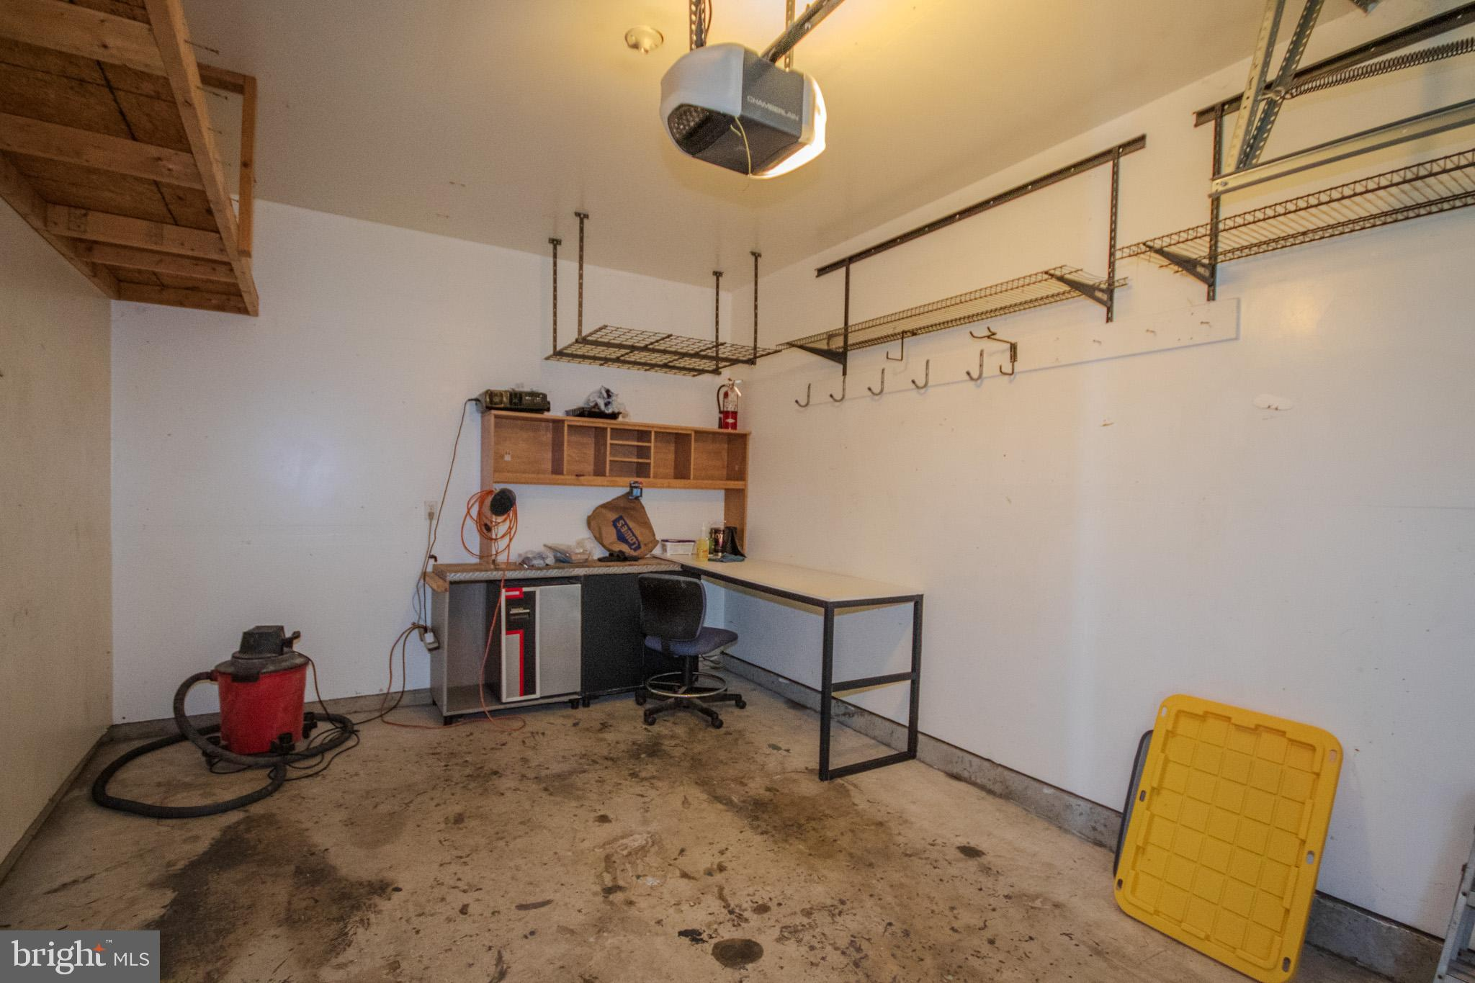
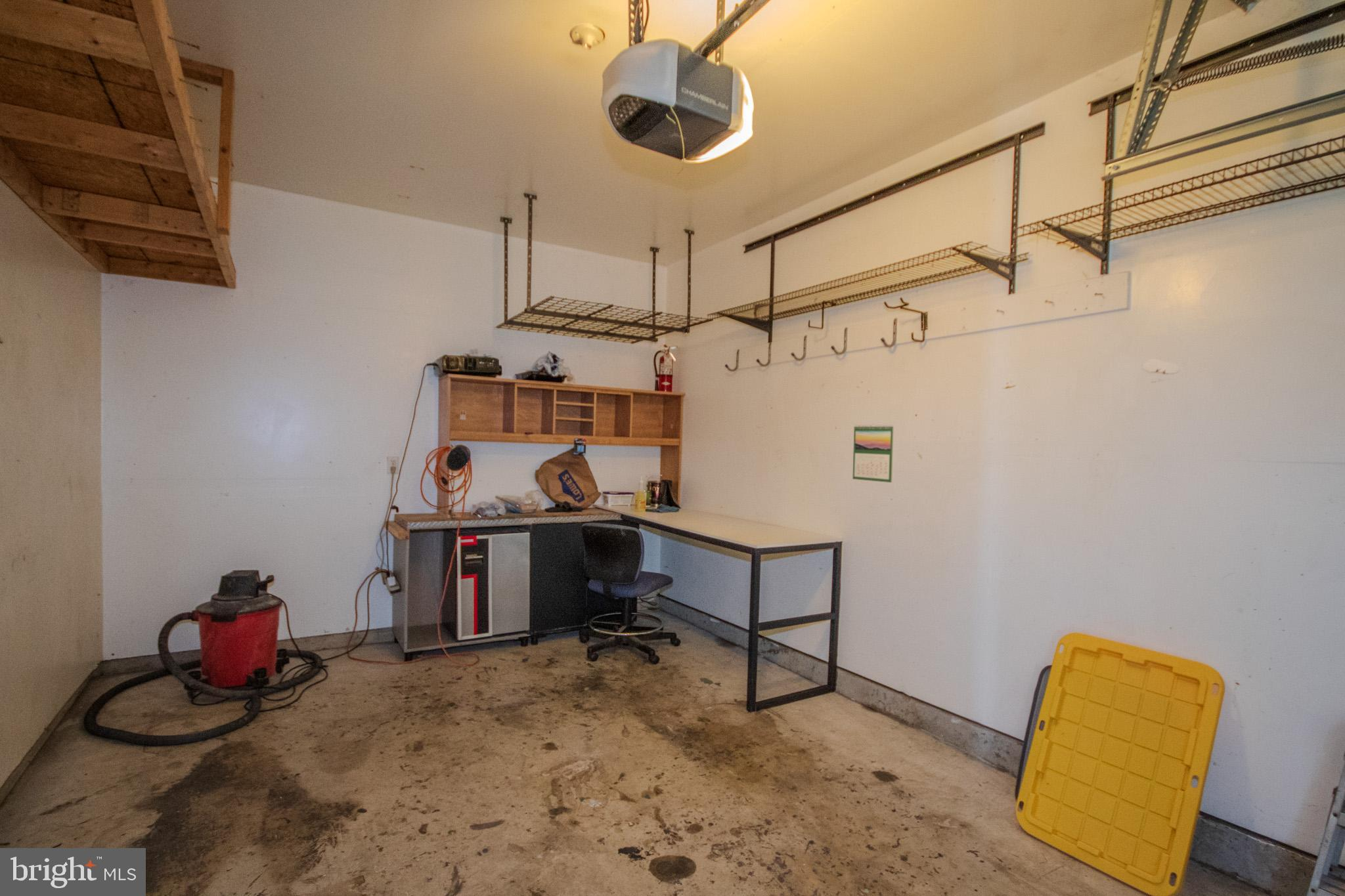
+ calendar [852,423,894,483]
